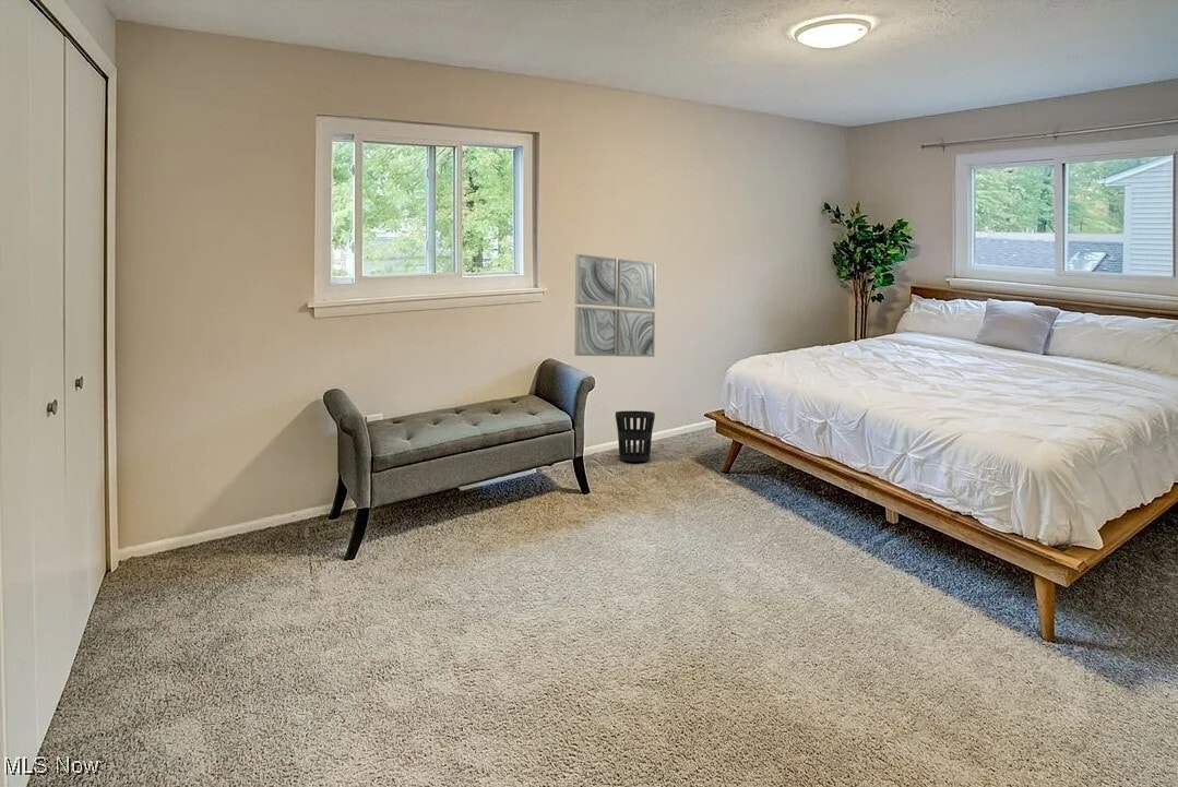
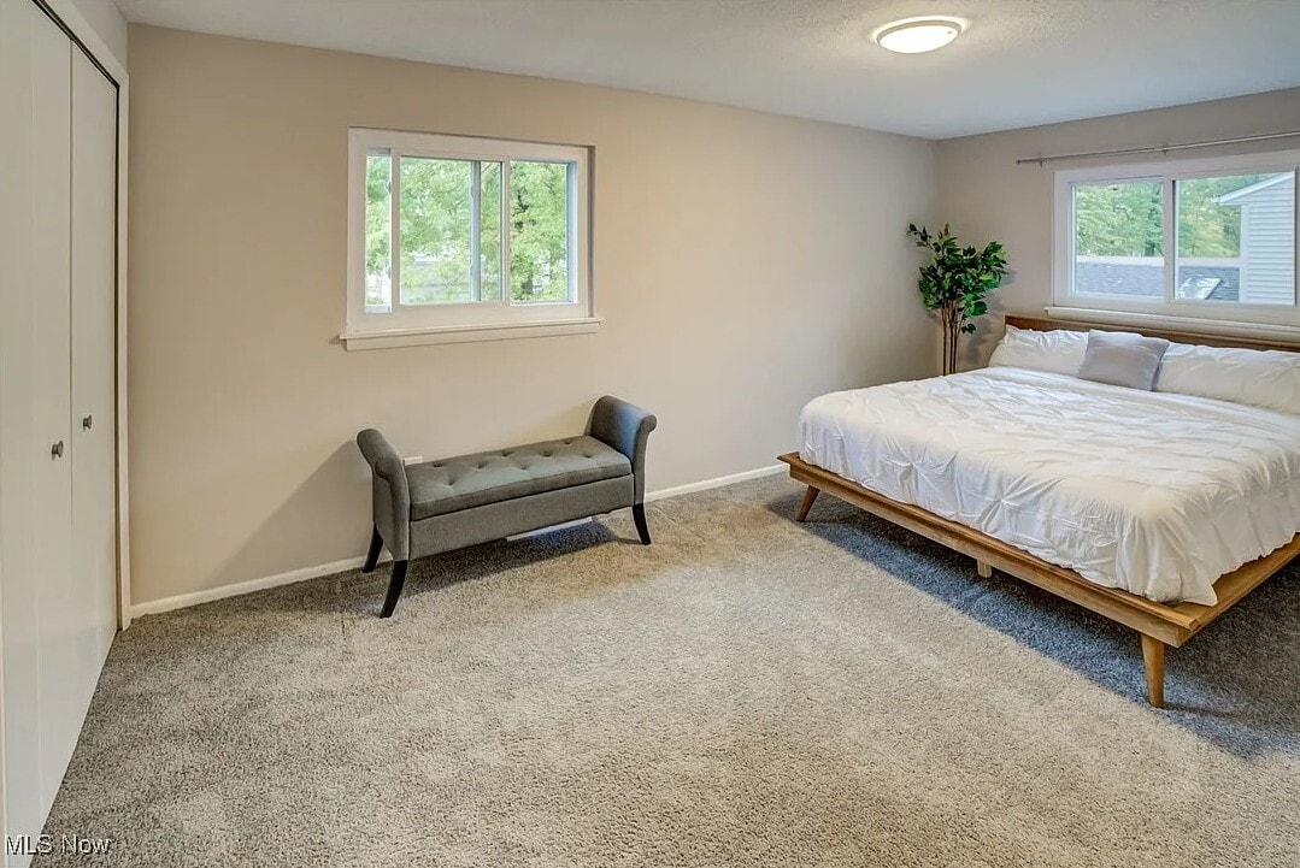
- wastebasket [615,409,656,463]
- wall art [573,253,657,358]
